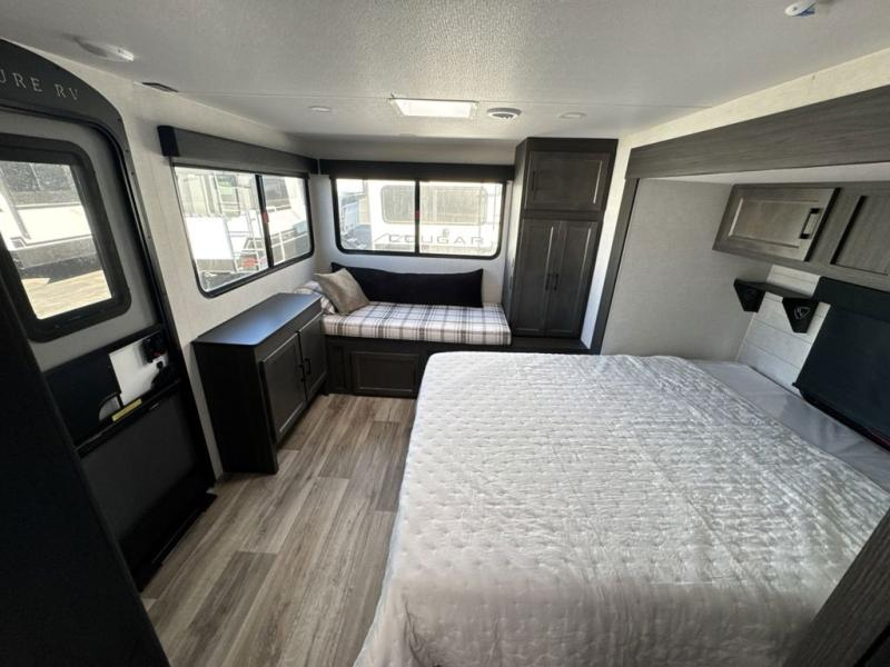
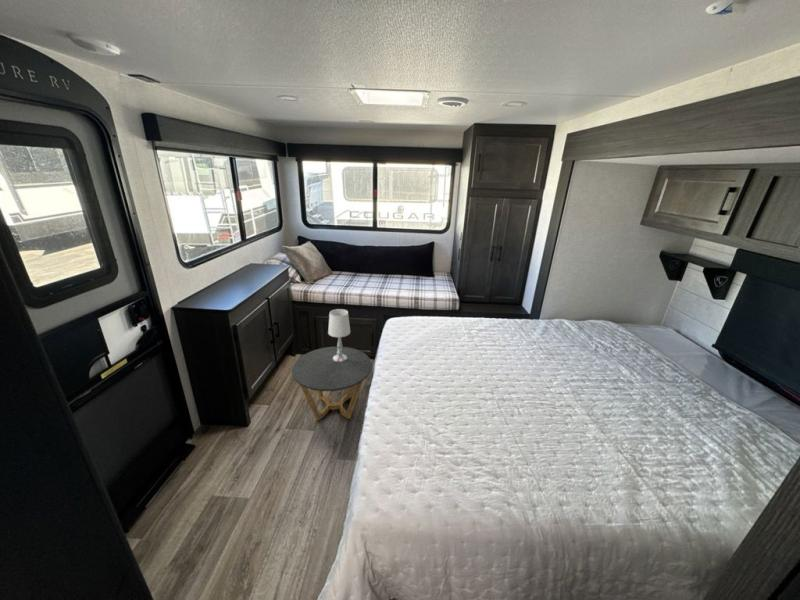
+ table lamp [327,308,351,362]
+ side table [291,346,373,422]
